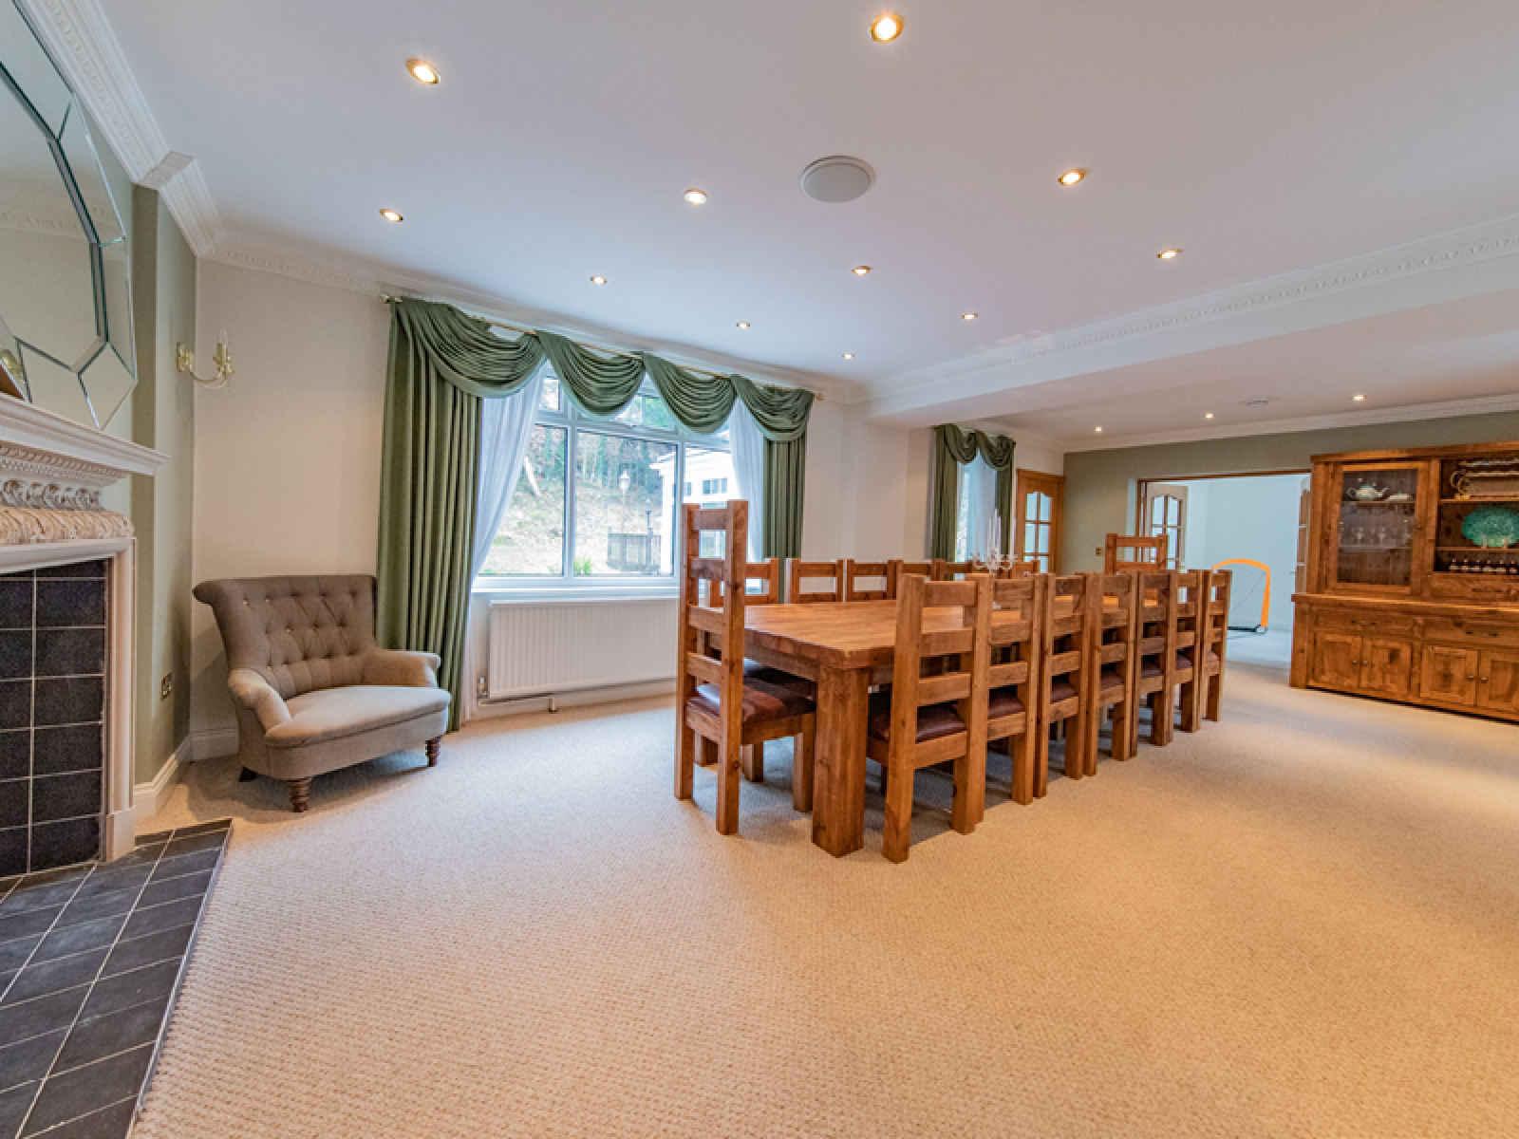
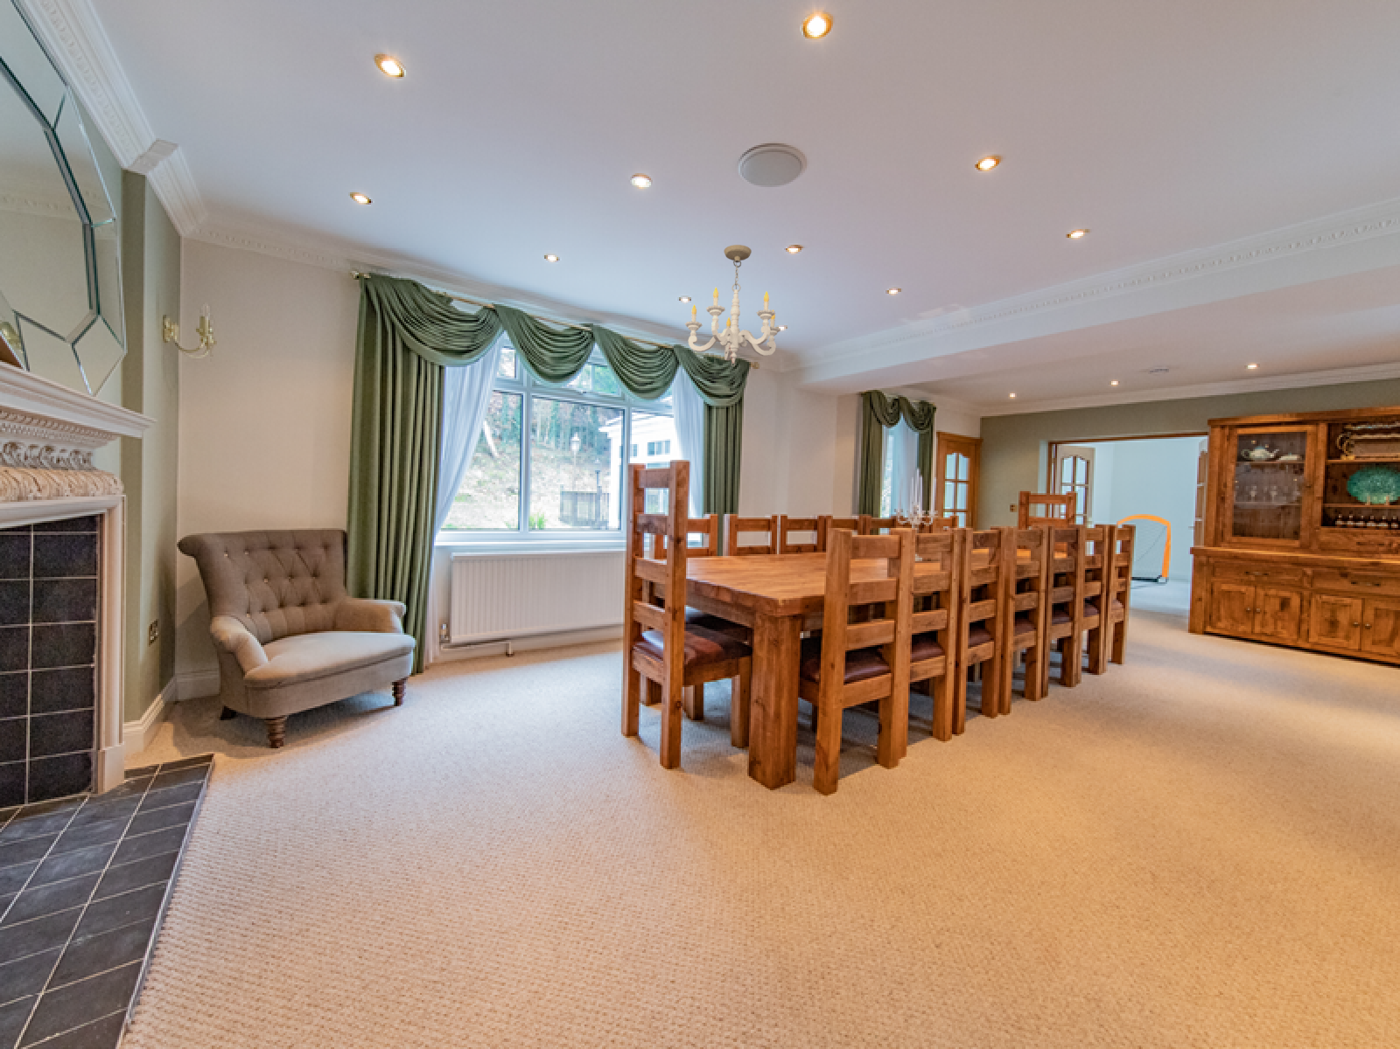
+ chandelier [685,244,782,367]
